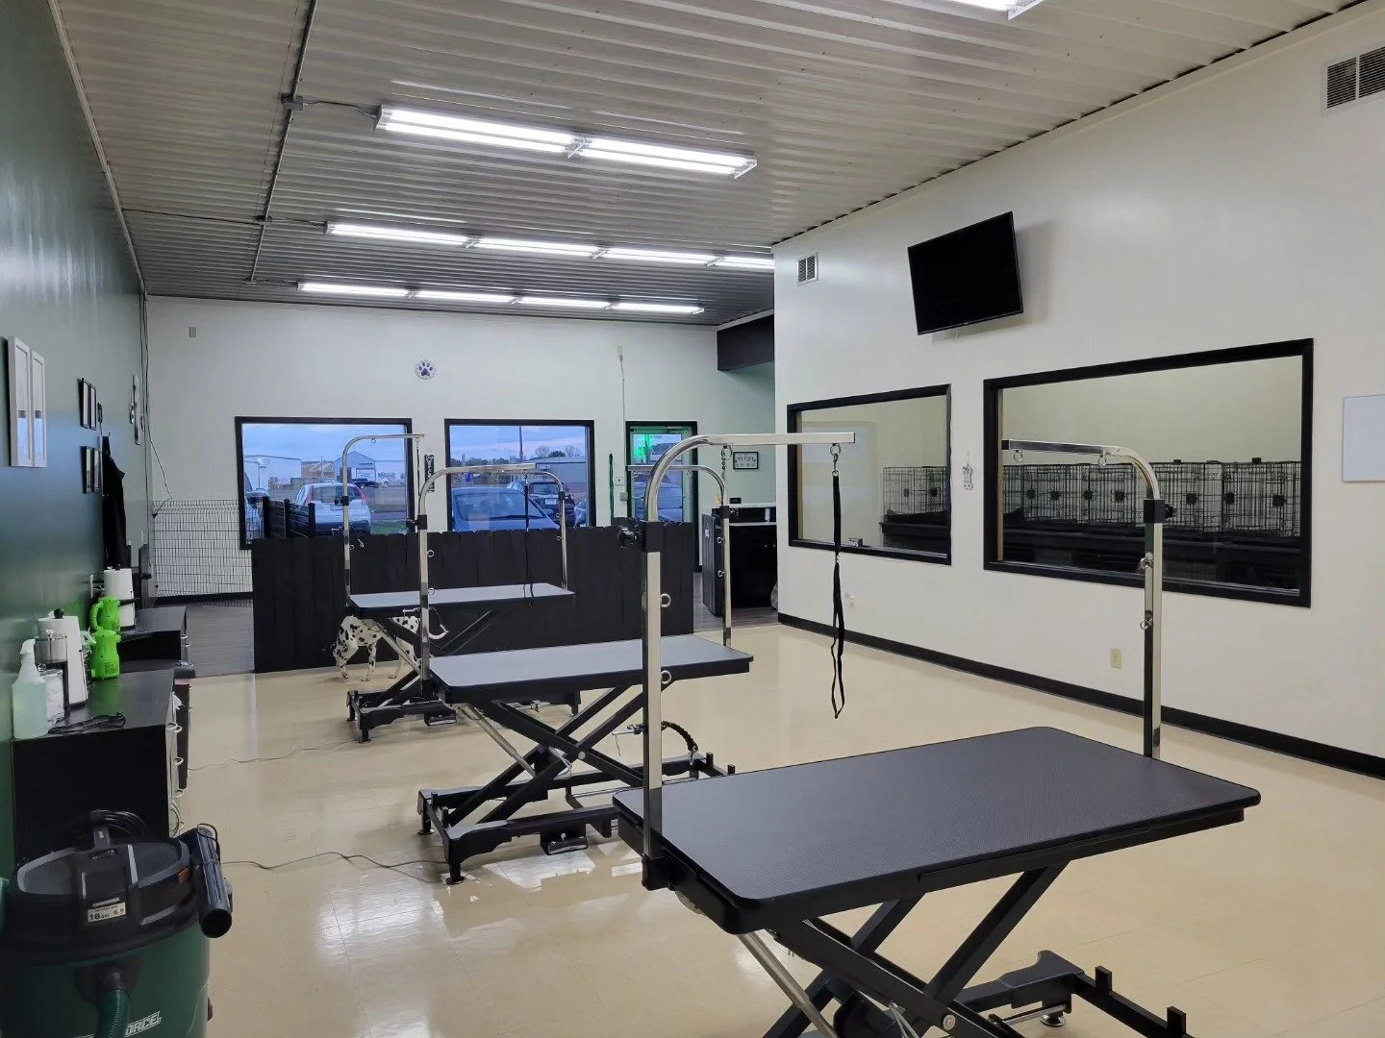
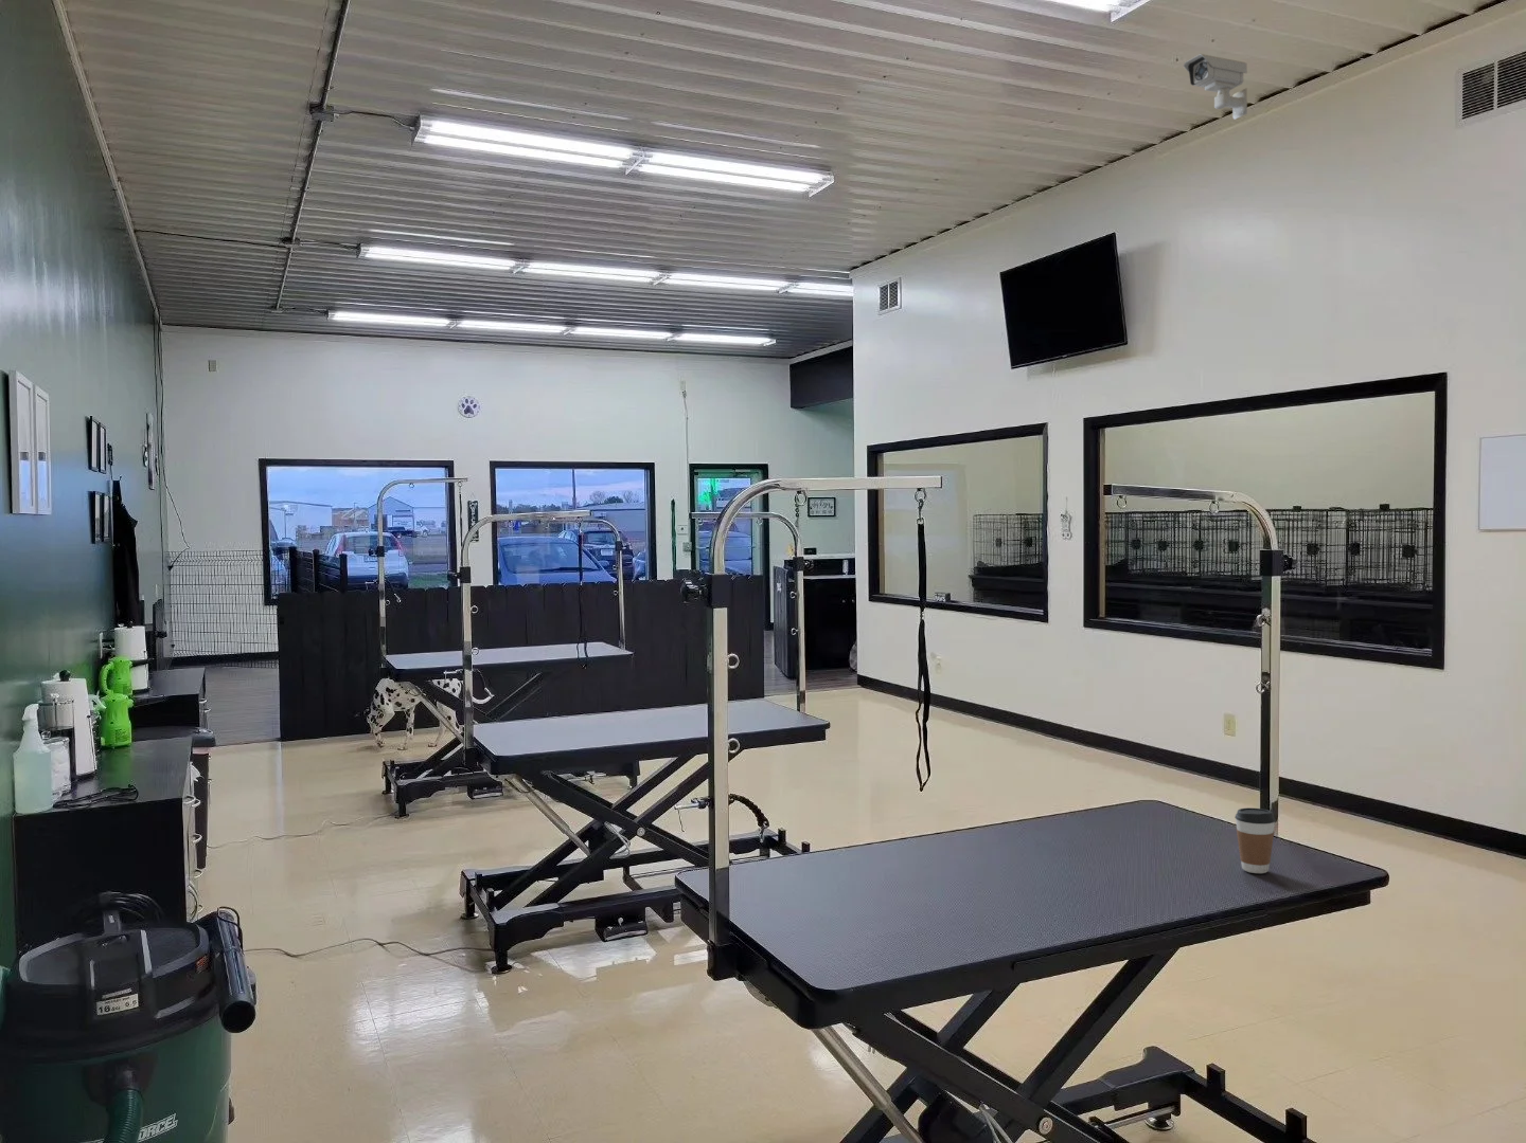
+ security camera [1181,53,1248,120]
+ coffee cup [1234,807,1276,874]
